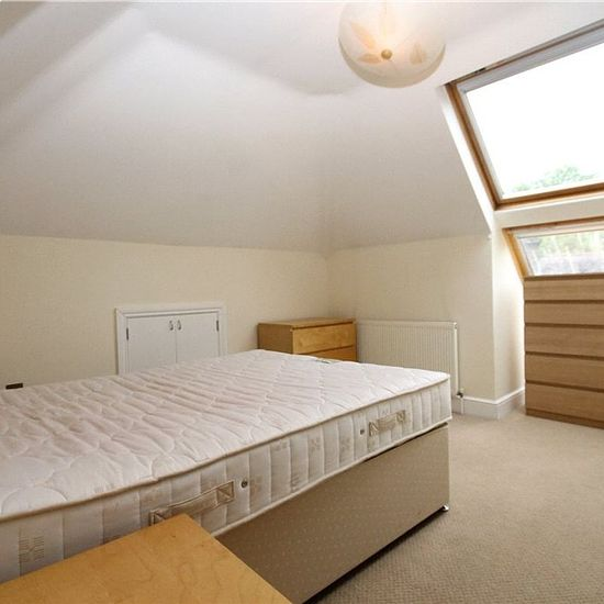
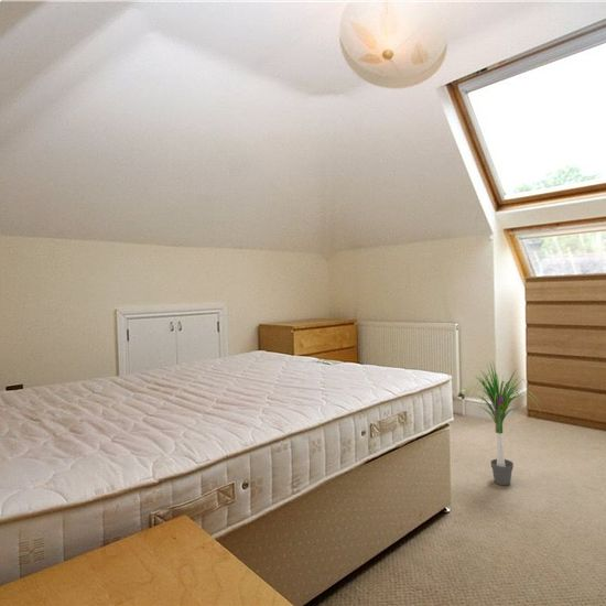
+ potted plant [455,359,547,486]
